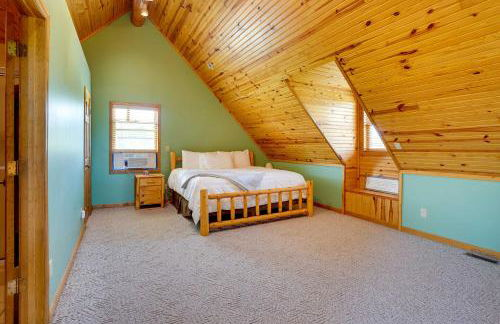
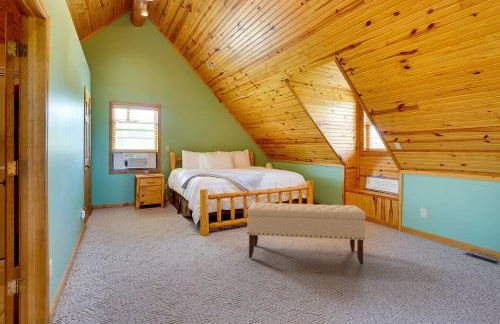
+ bench [246,202,367,265]
